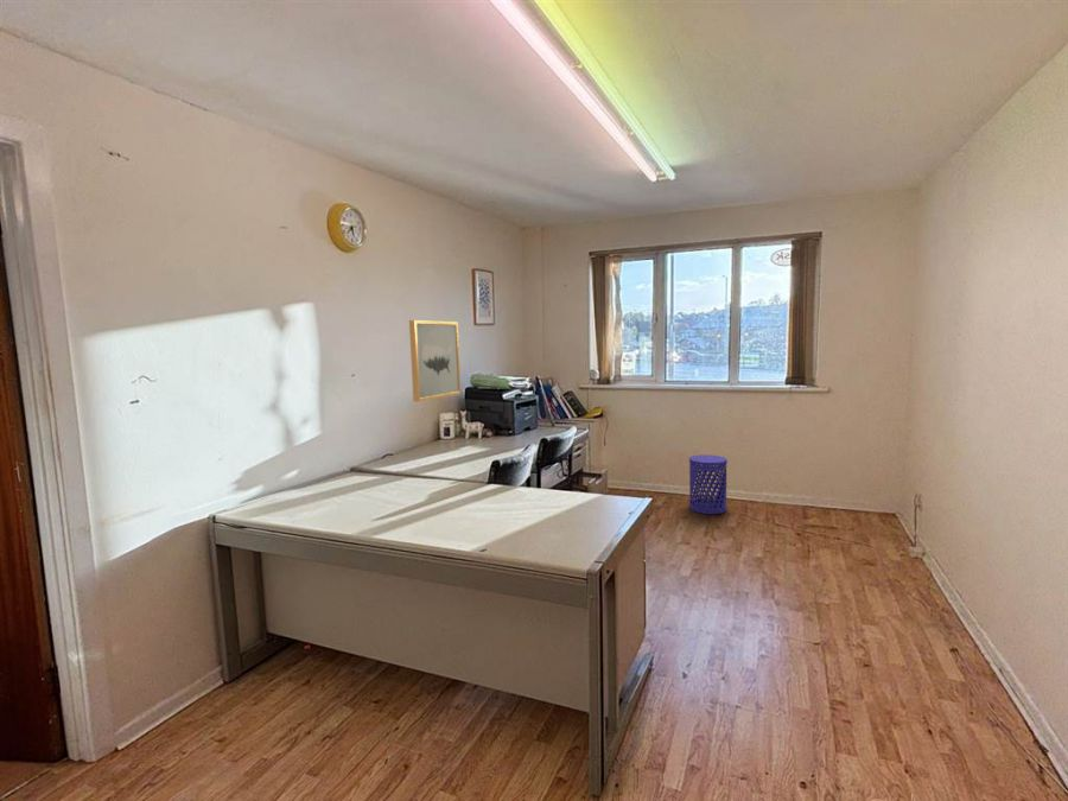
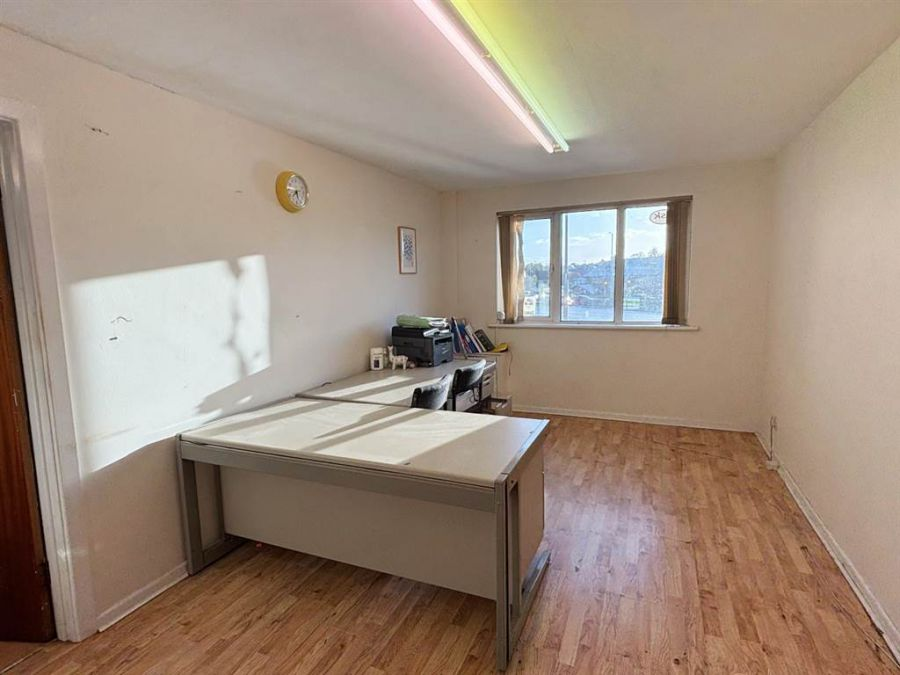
- waste bin [688,453,729,515]
- wall art [408,319,462,403]
